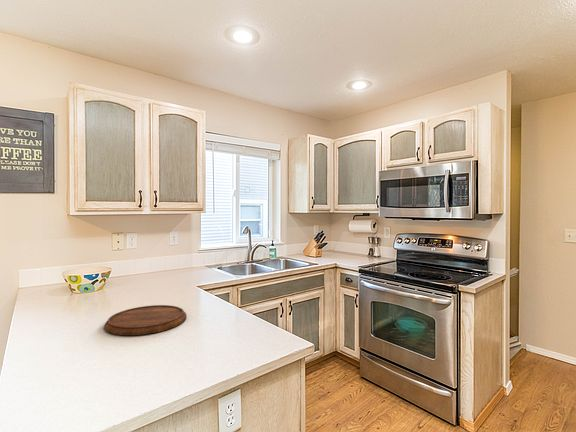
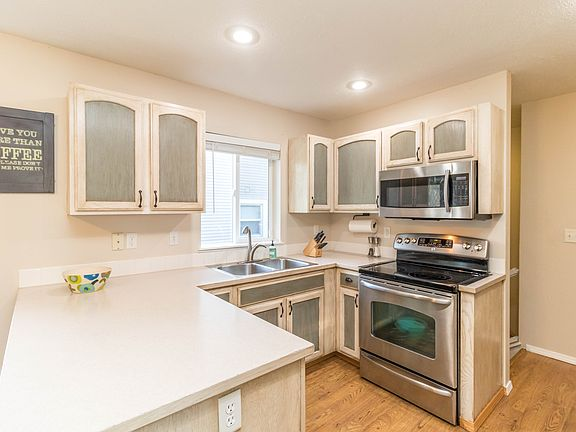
- cutting board [103,304,187,336]
